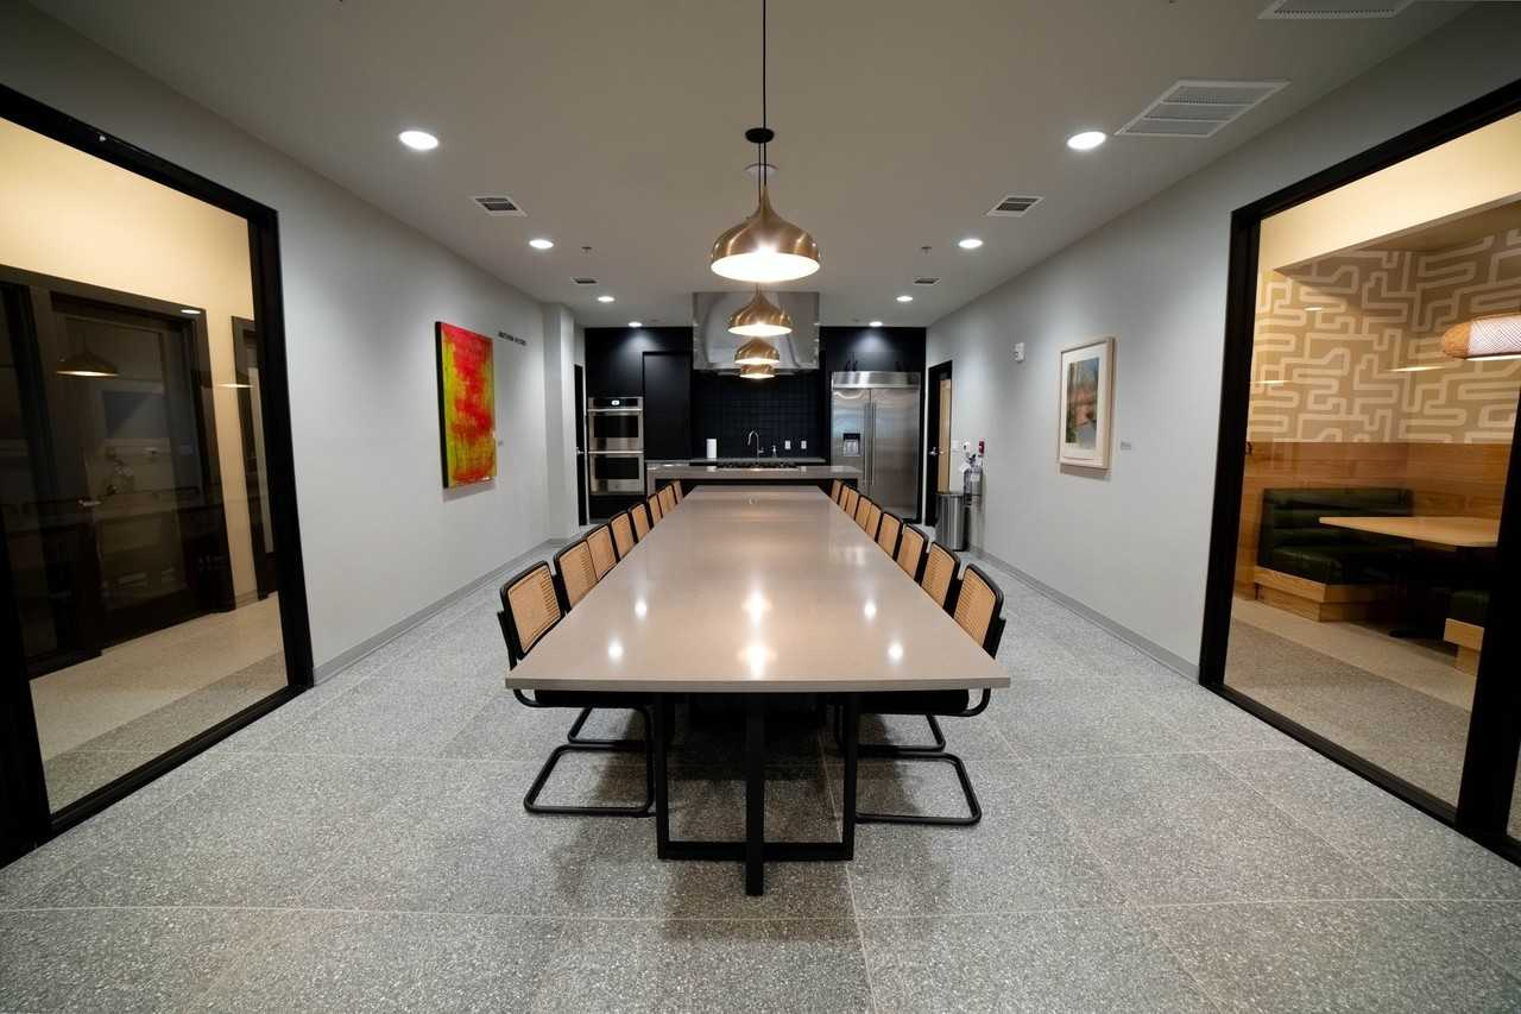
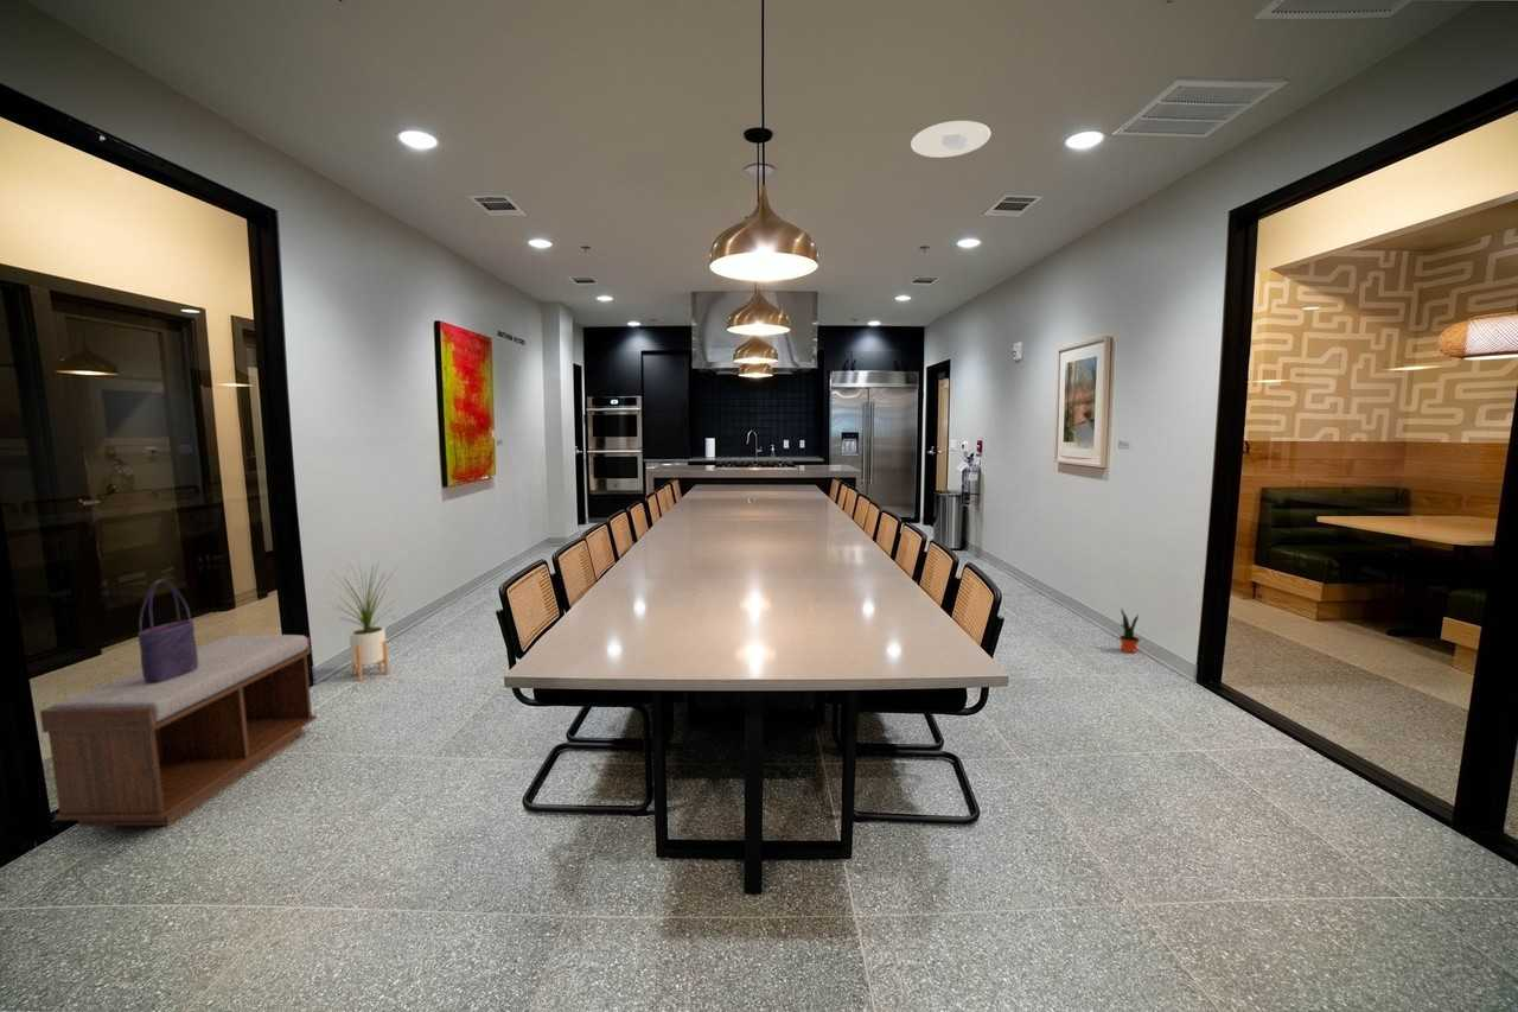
+ bench [39,634,318,828]
+ tote bag [136,578,198,683]
+ house plant [325,555,401,682]
+ potted plant [1118,606,1141,654]
+ recessed light [910,120,991,159]
